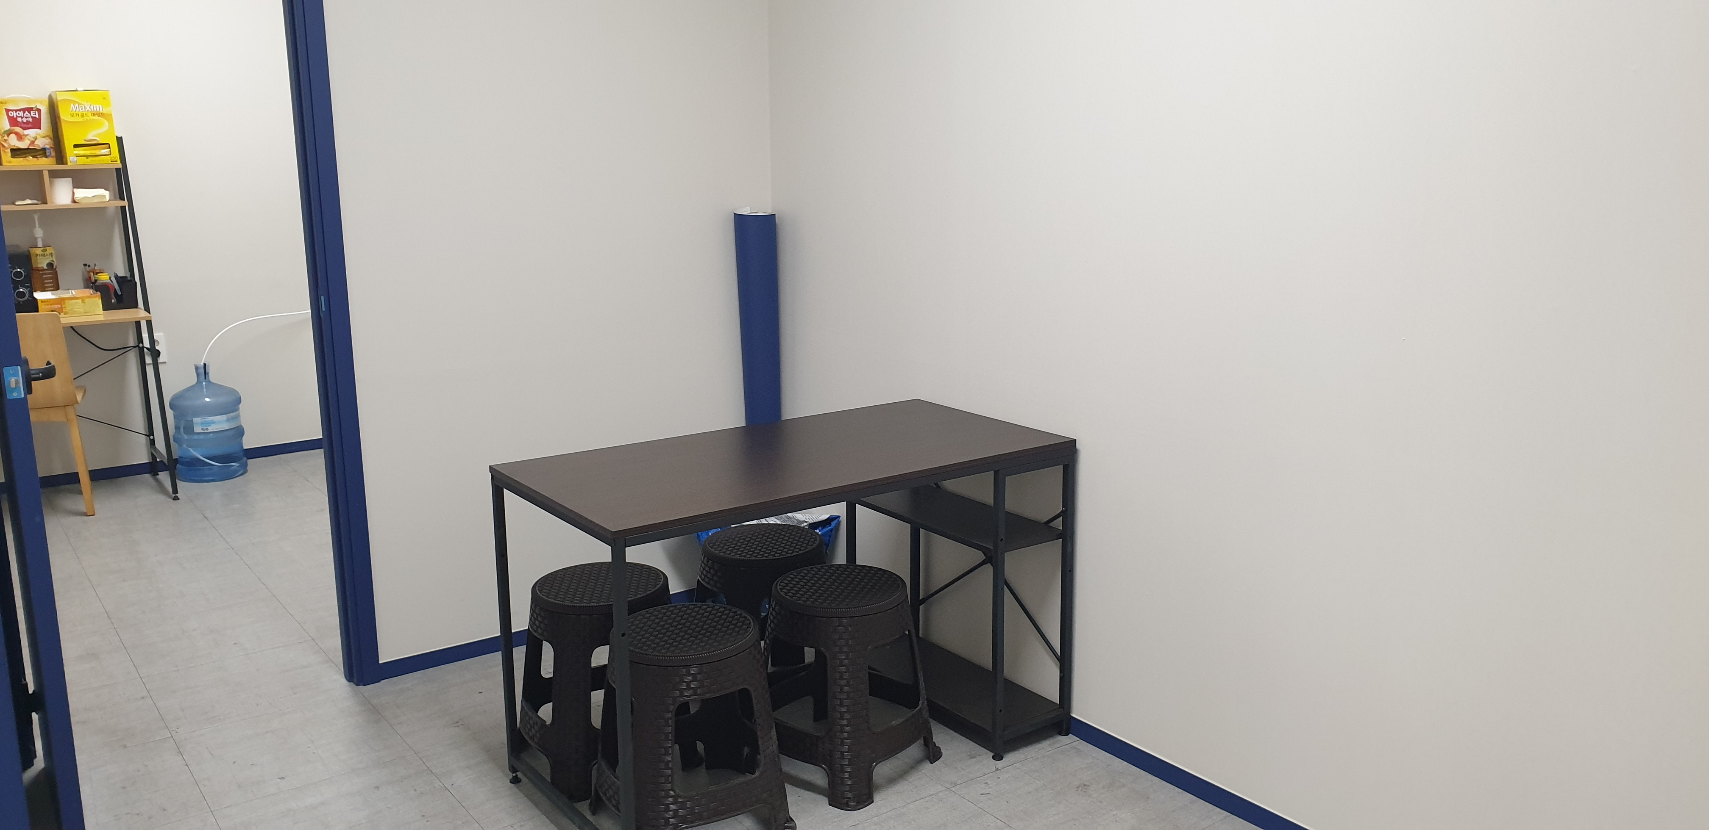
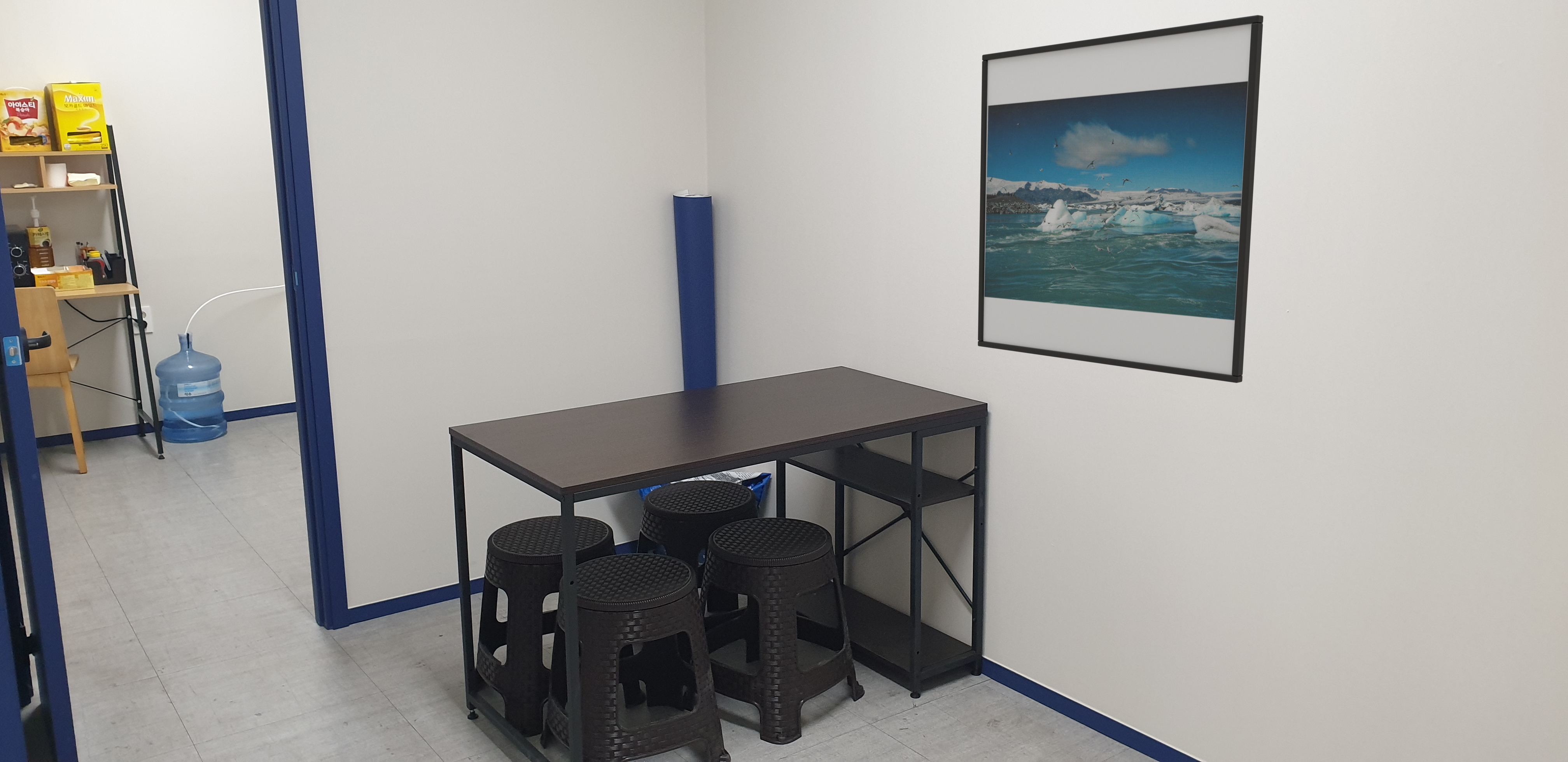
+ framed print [977,15,1264,383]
